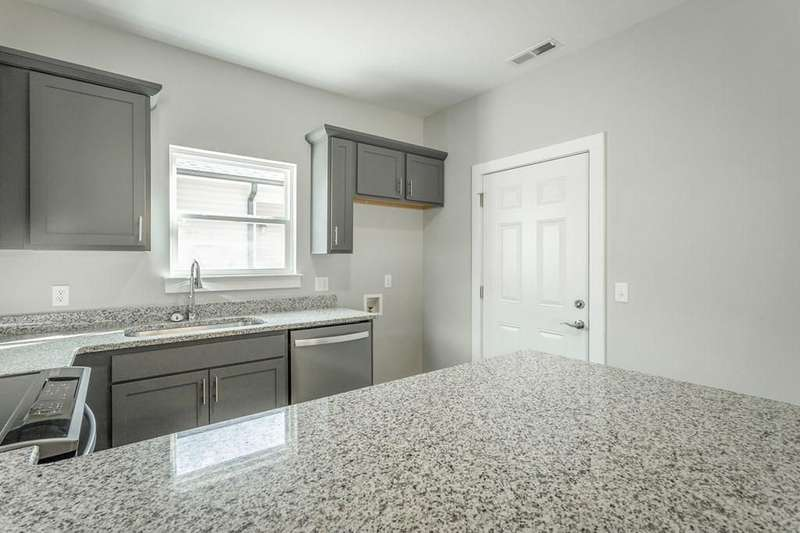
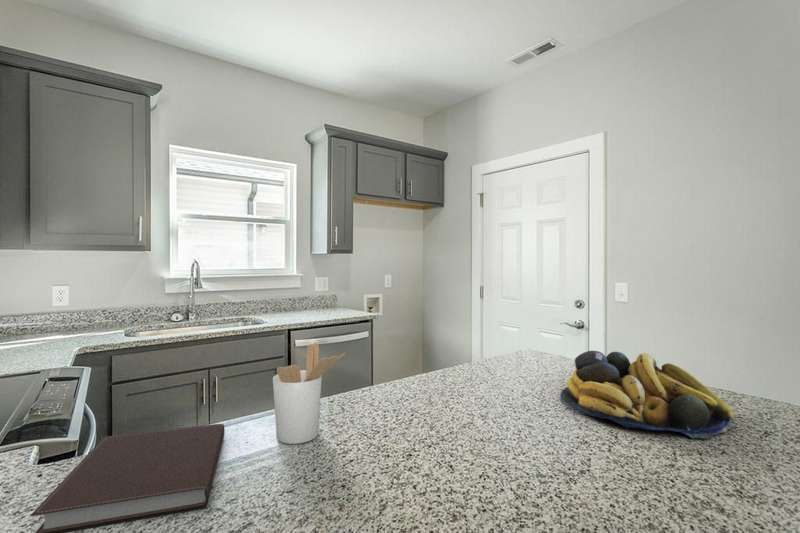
+ utensil holder [272,342,347,445]
+ fruit bowl [560,350,736,440]
+ notebook [29,423,226,533]
